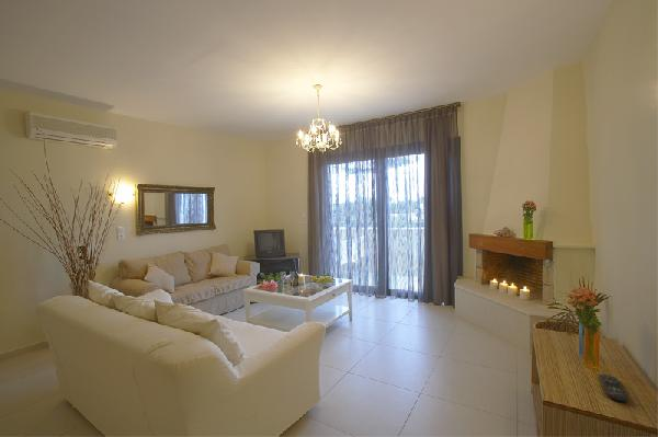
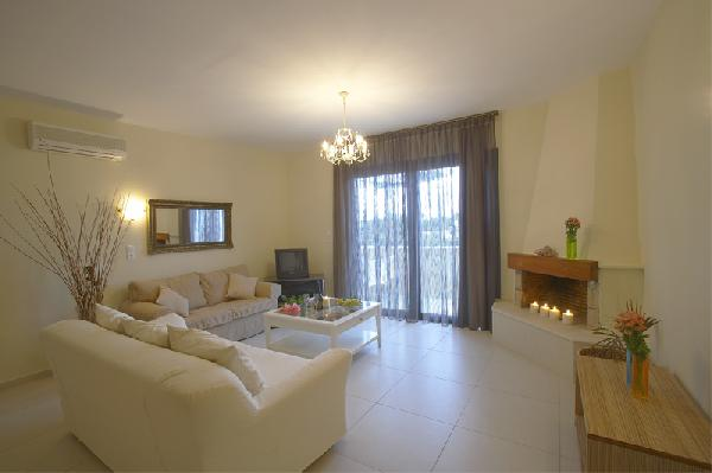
- remote control [599,373,628,403]
